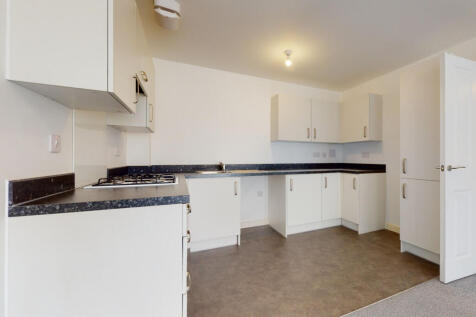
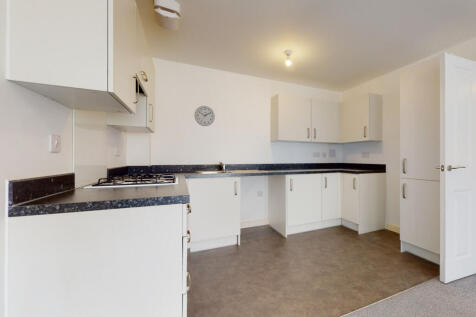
+ wall clock [193,105,216,127]
